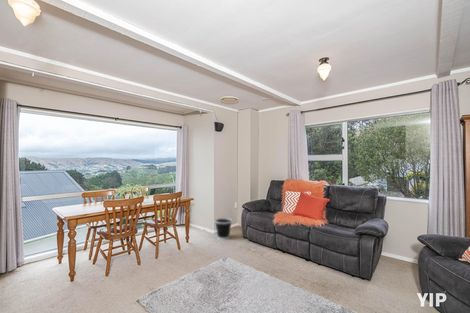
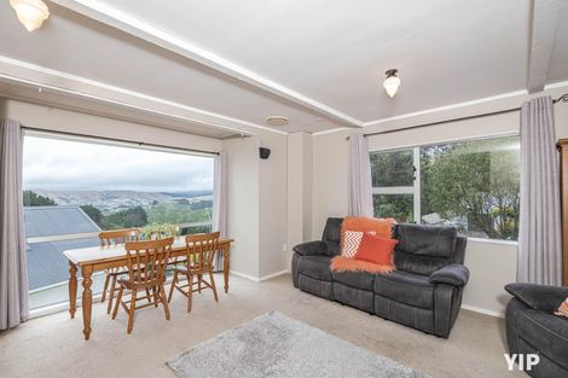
- wastebasket [214,217,233,240]
